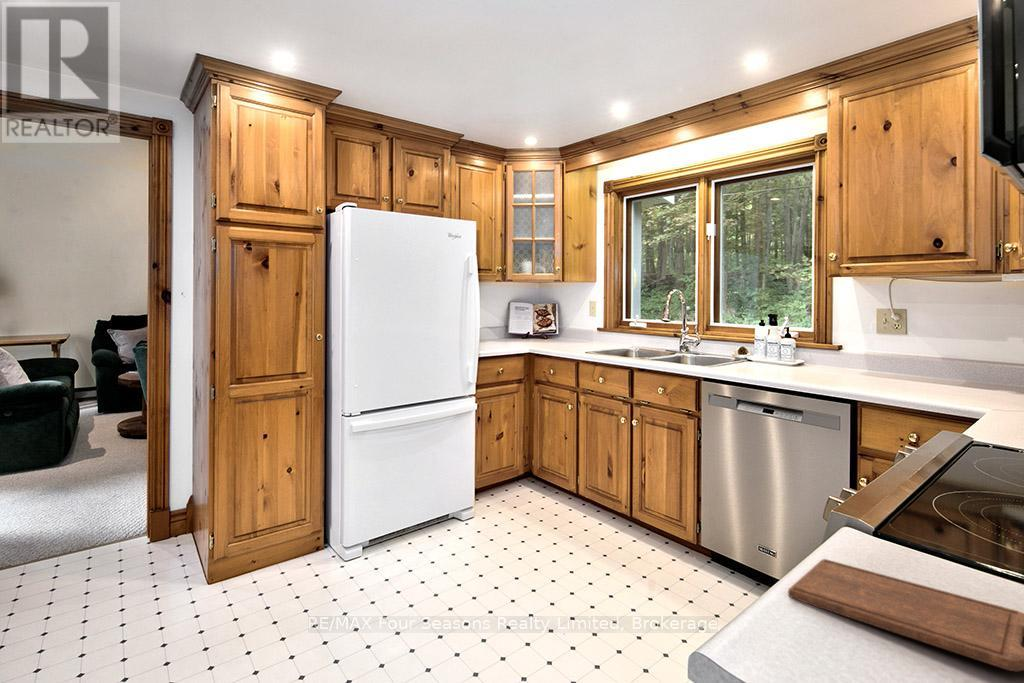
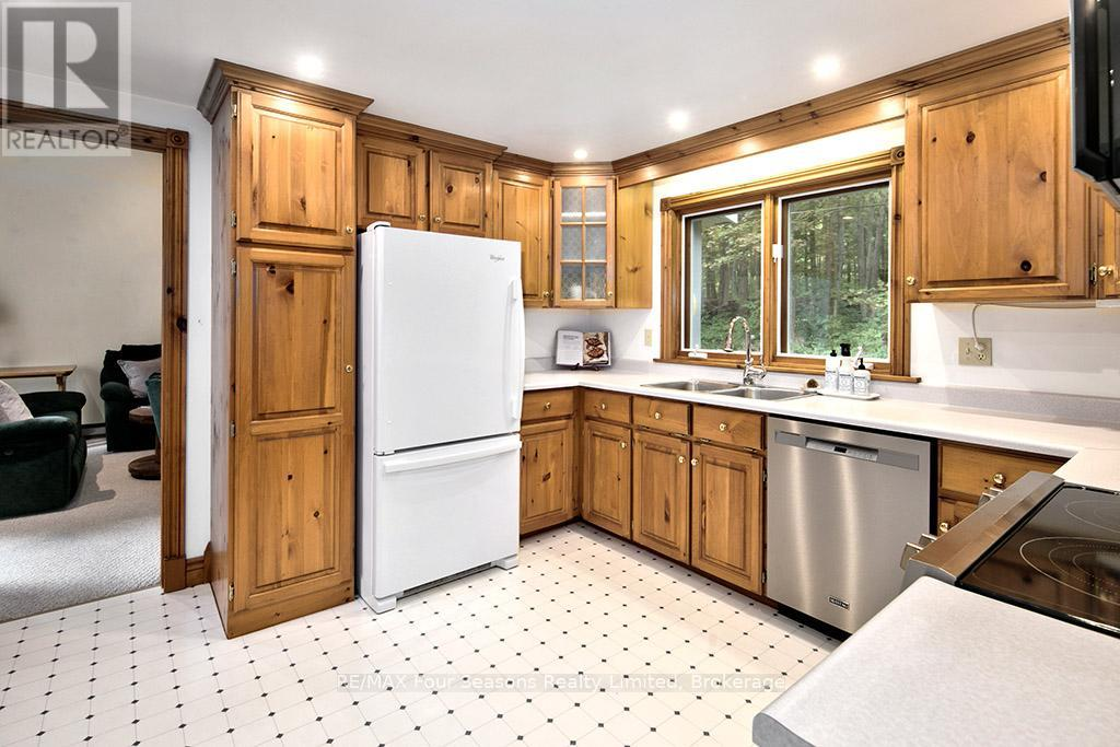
- cutting board [787,558,1024,673]
